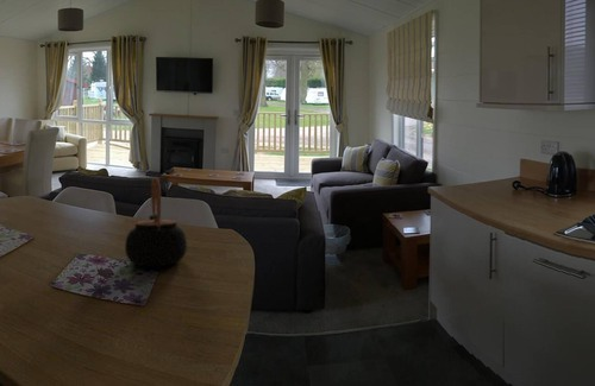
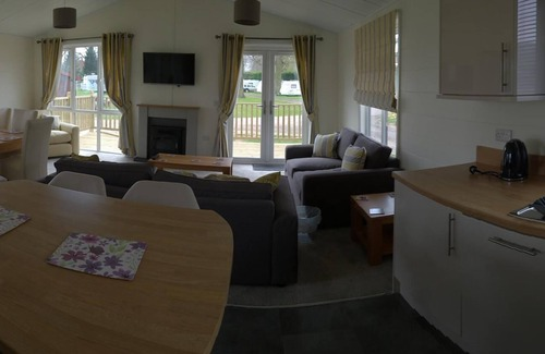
- teapot [124,176,188,267]
